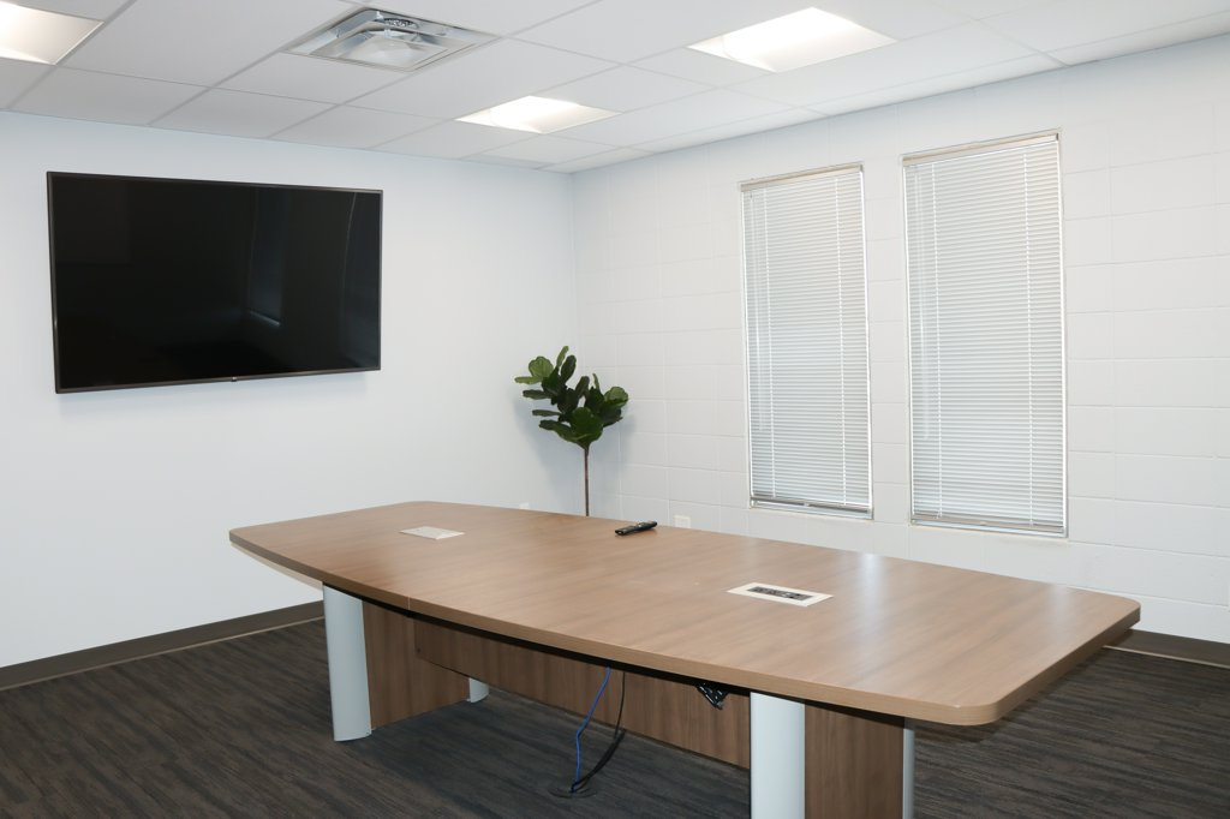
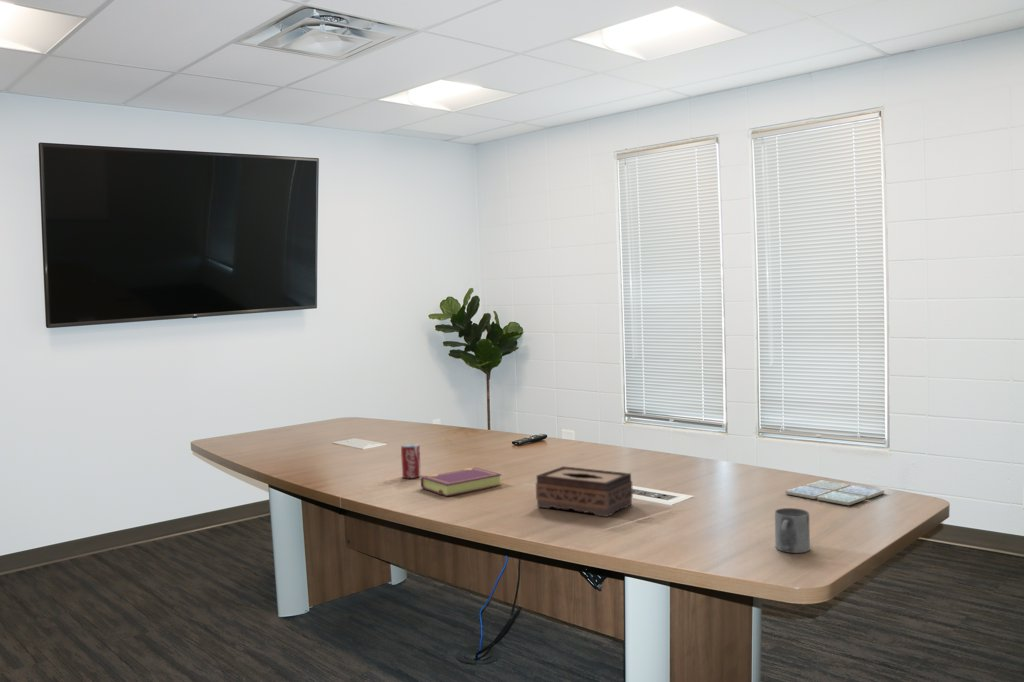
+ mug [774,507,811,554]
+ book [420,467,503,498]
+ tissue box [535,465,634,518]
+ drink coaster [784,479,885,506]
+ beverage can [400,443,422,479]
